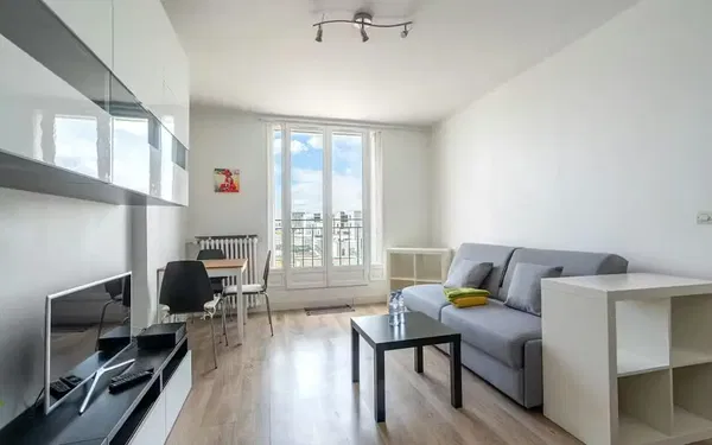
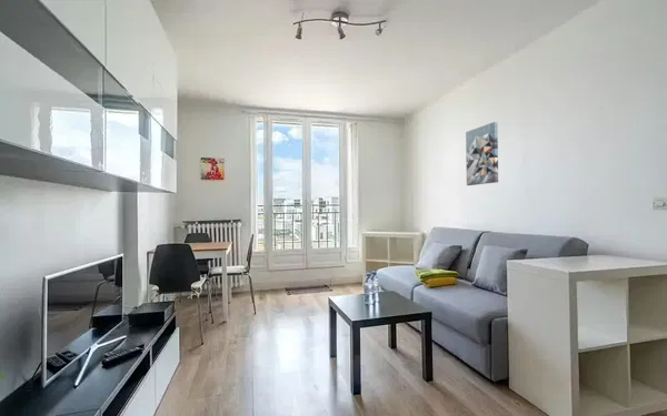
+ wall art [465,121,499,186]
